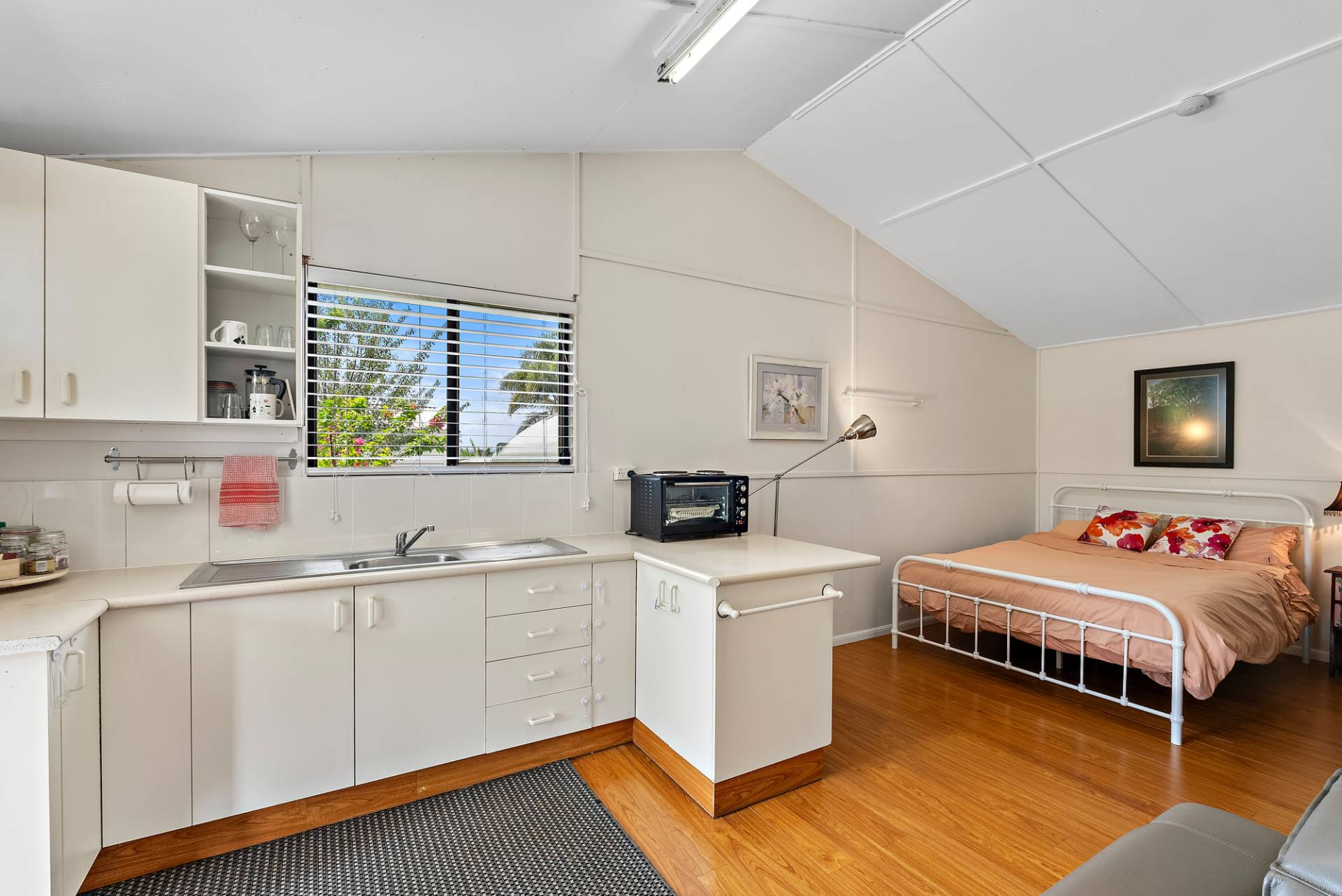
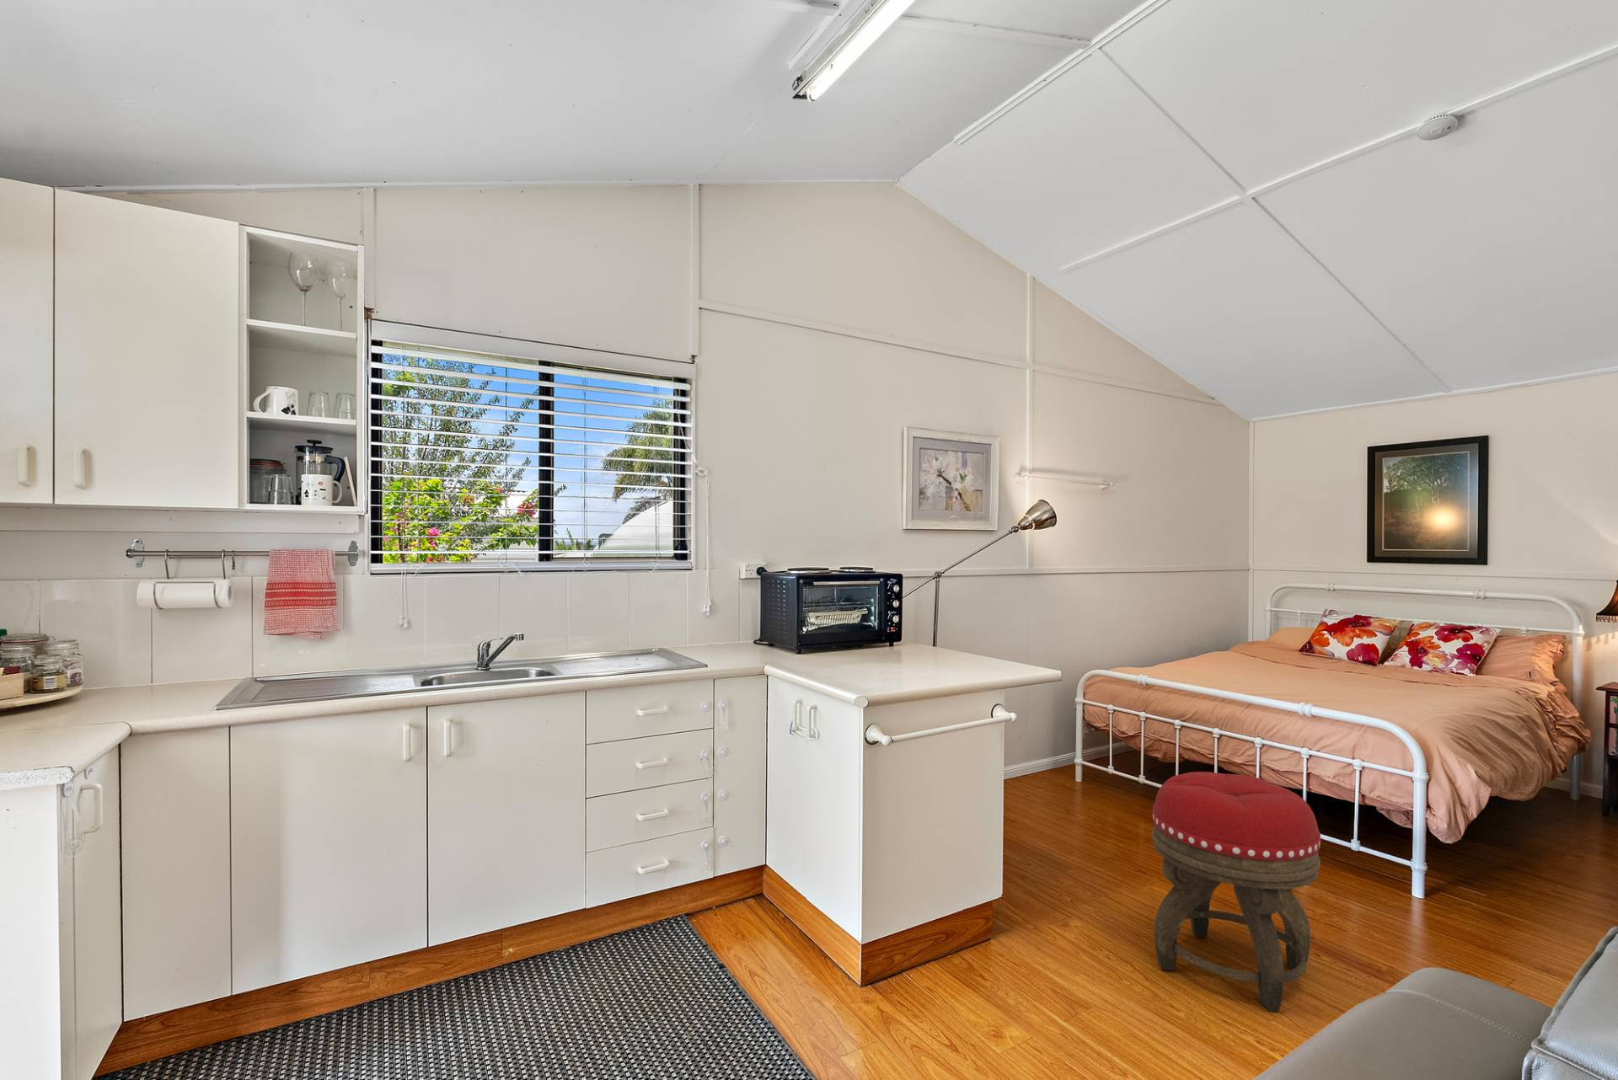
+ footstool [1151,771,1321,1012]
